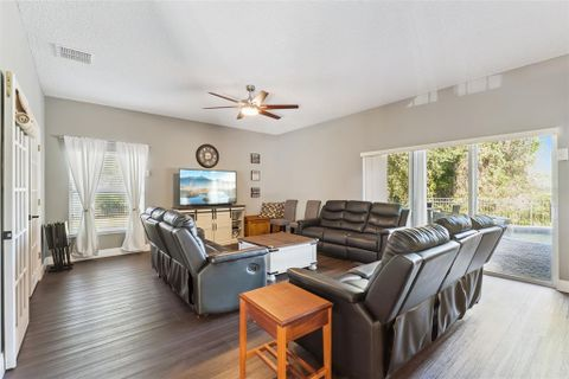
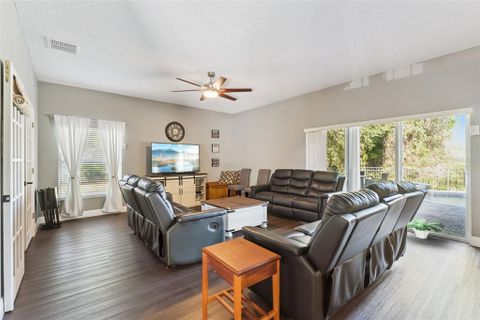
+ potted plant [407,218,446,240]
